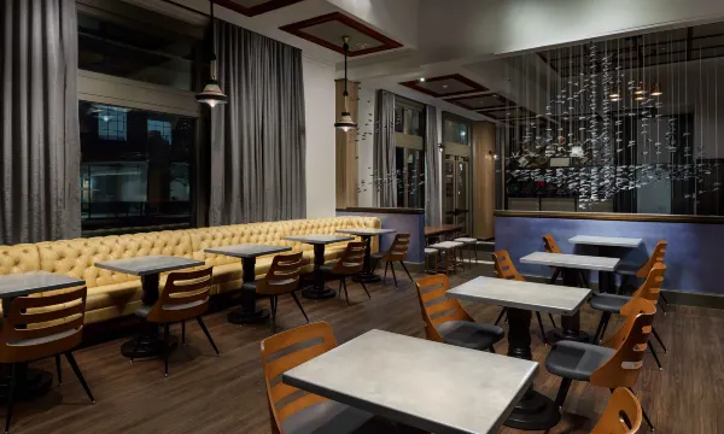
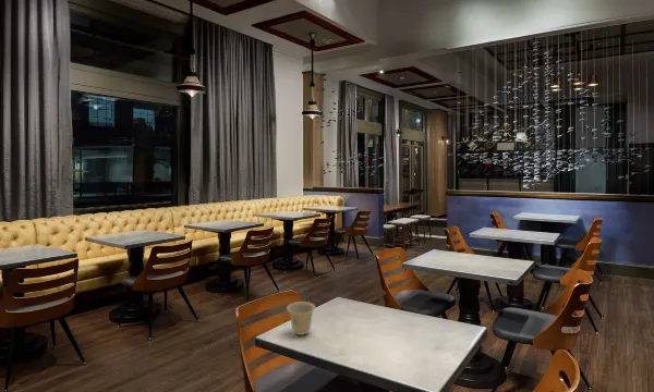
+ cup [286,301,317,336]
